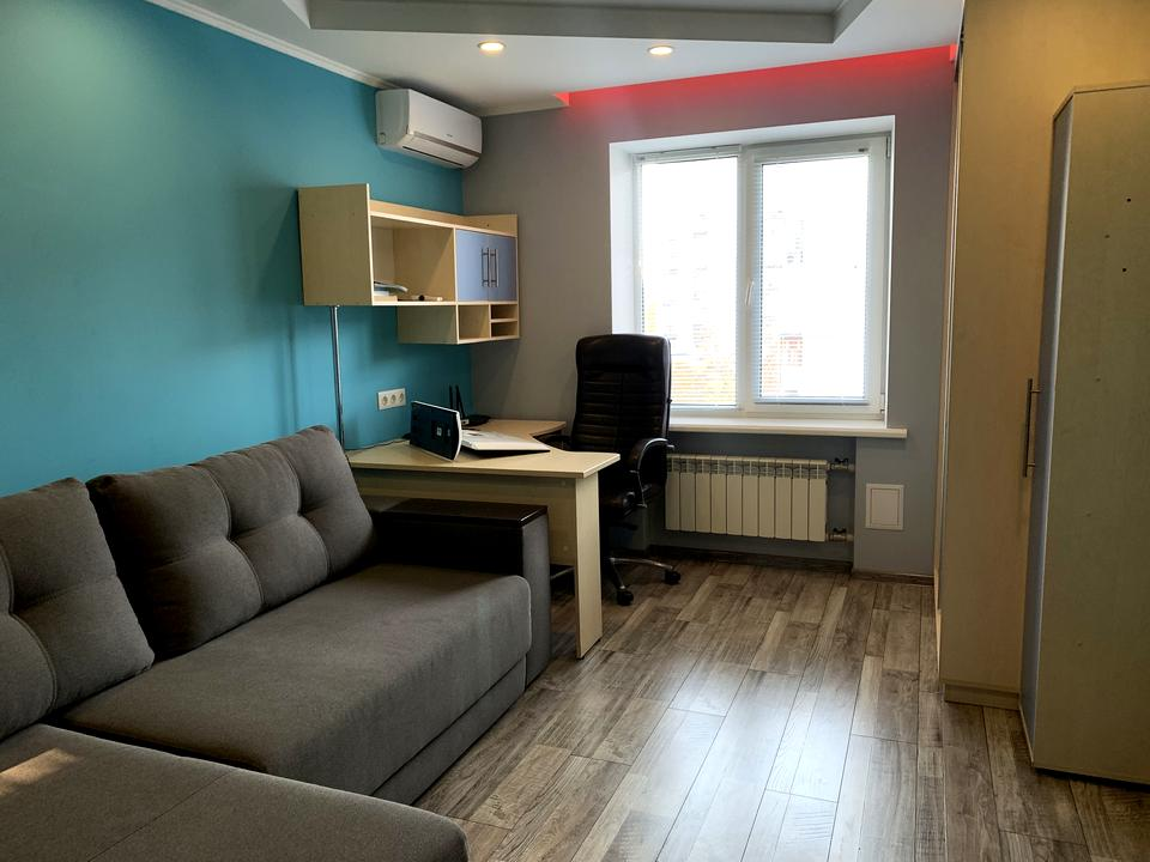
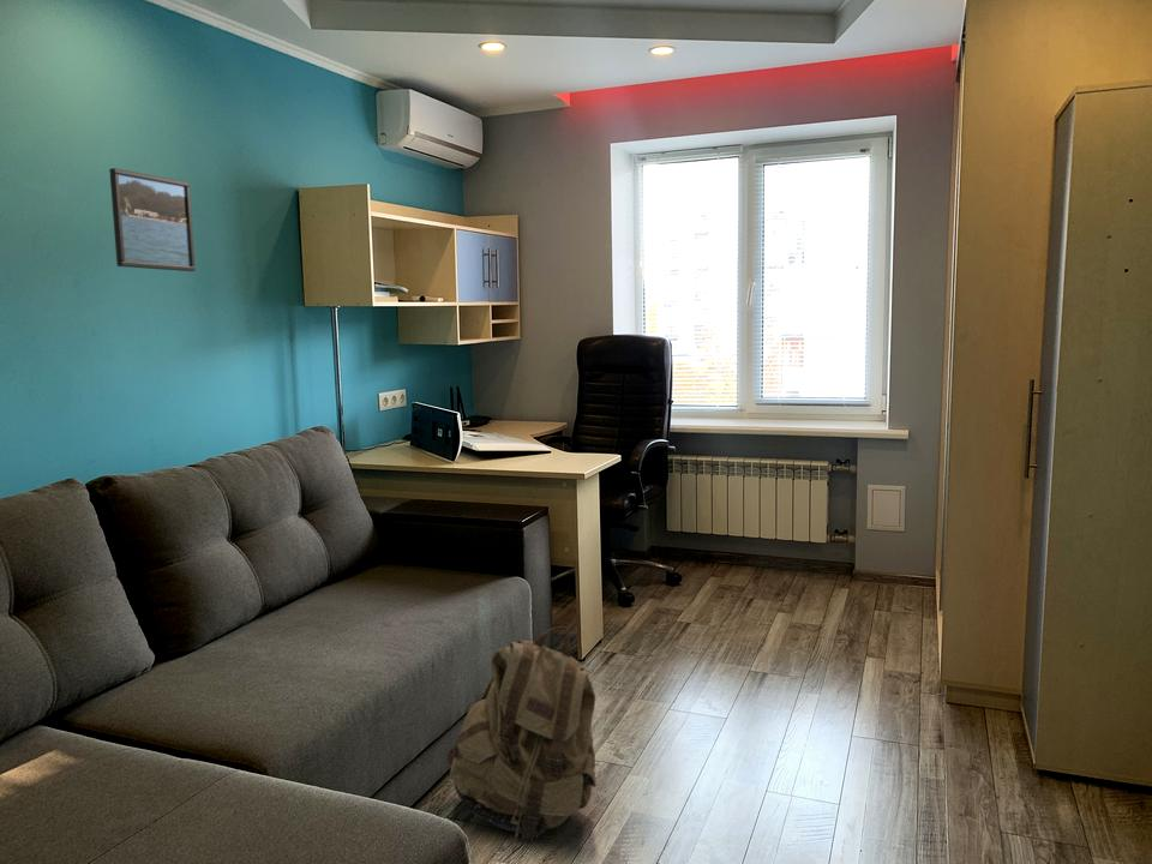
+ backpack [445,625,598,846]
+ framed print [108,167,197,272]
